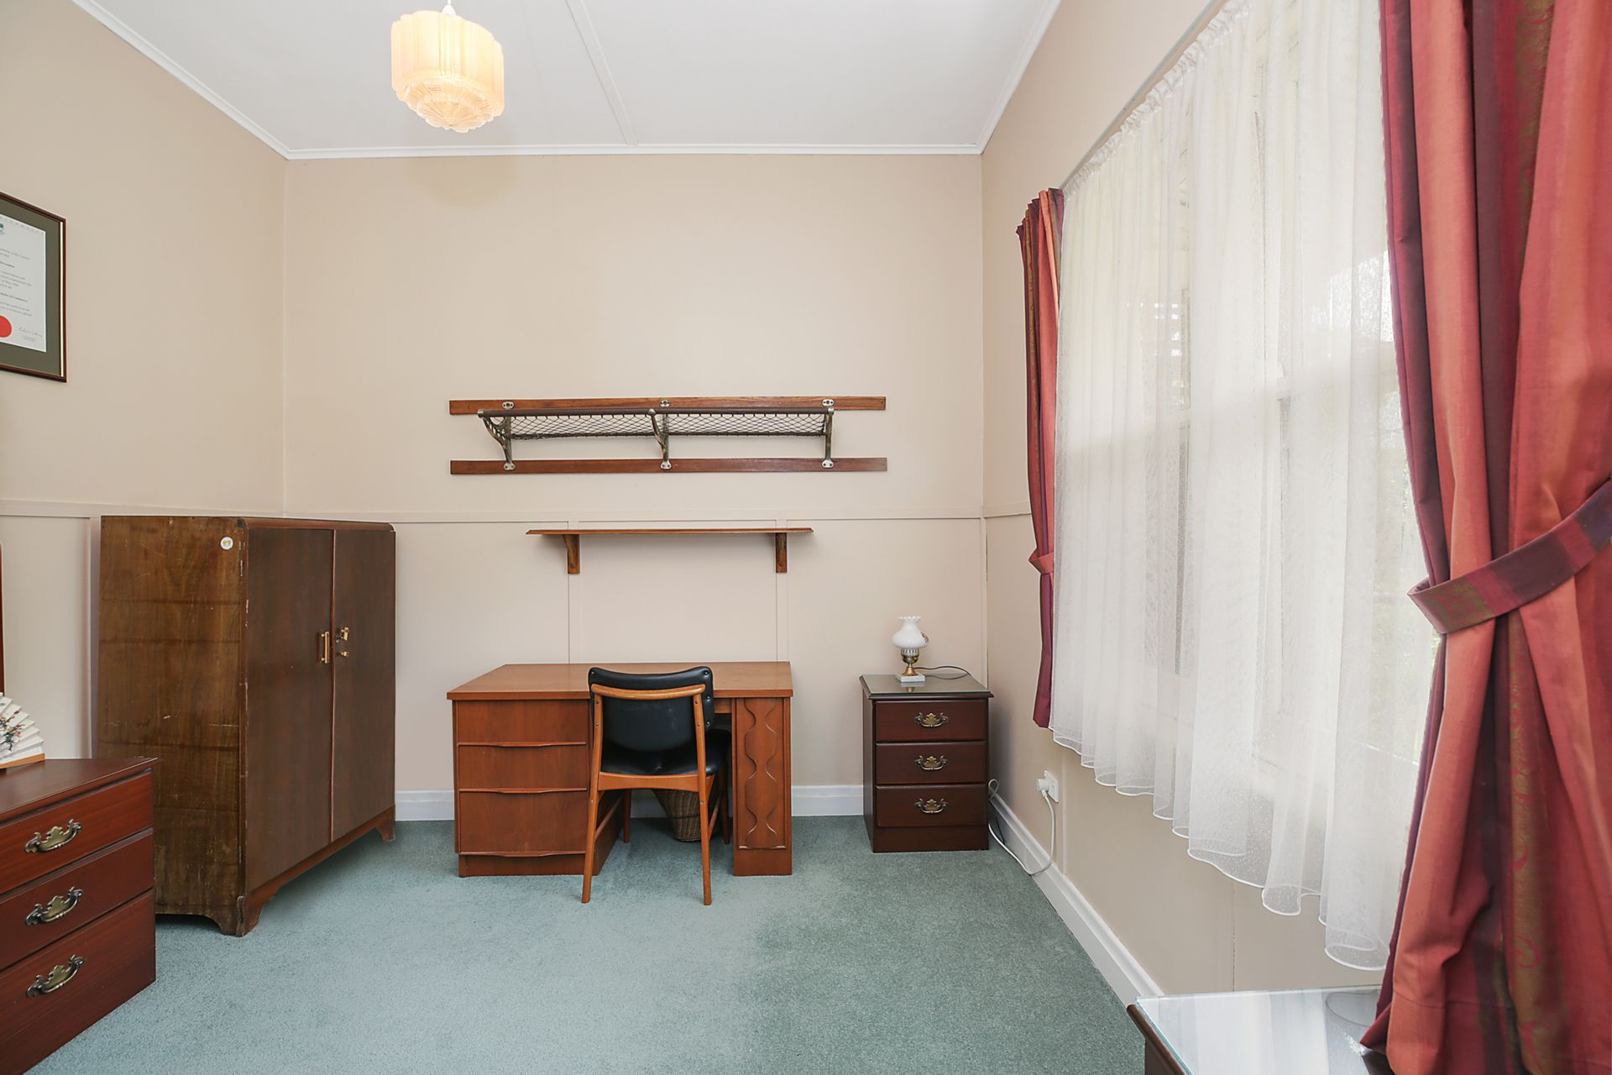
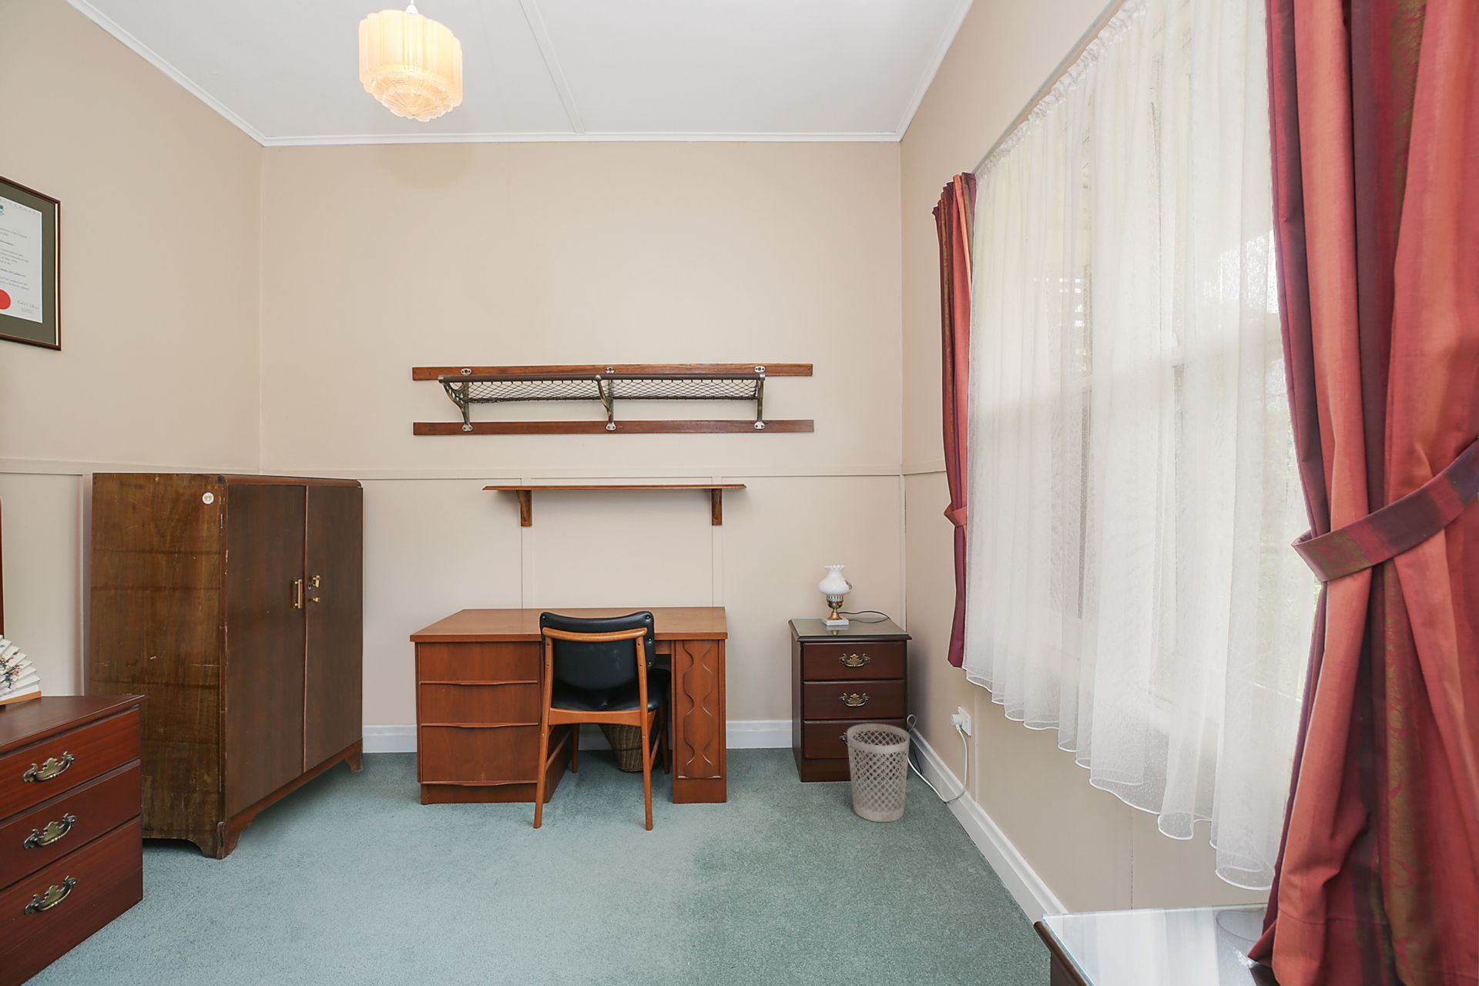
+ wastebasket [846,723,910,823]
